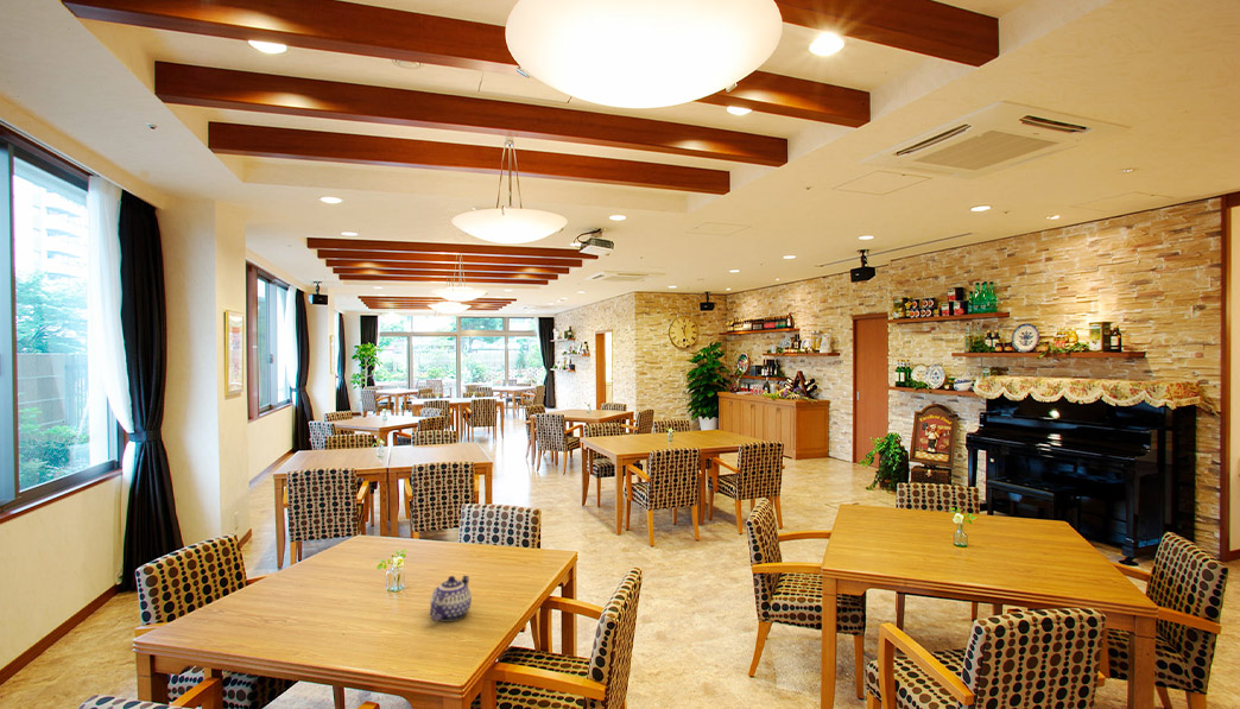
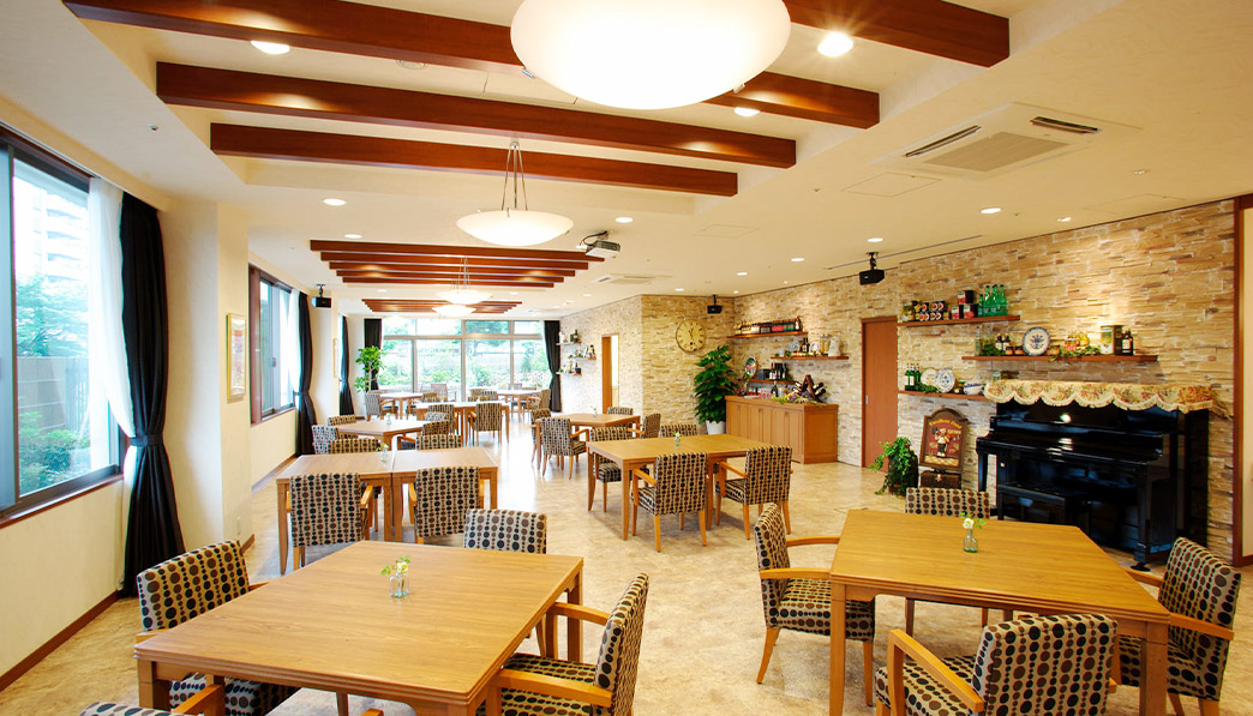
- teapot [429,575,473,622]
